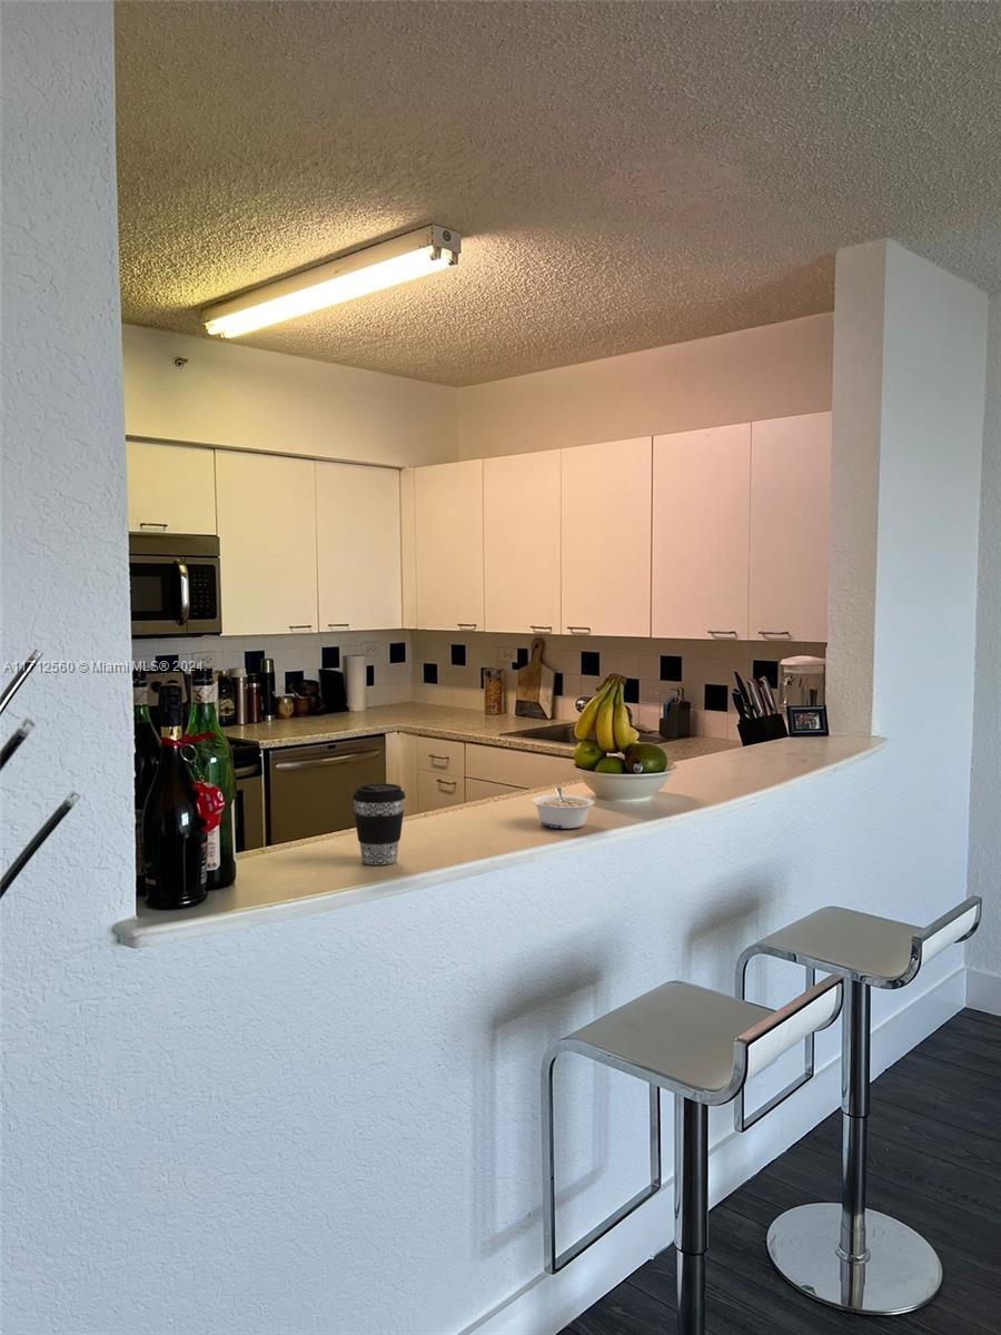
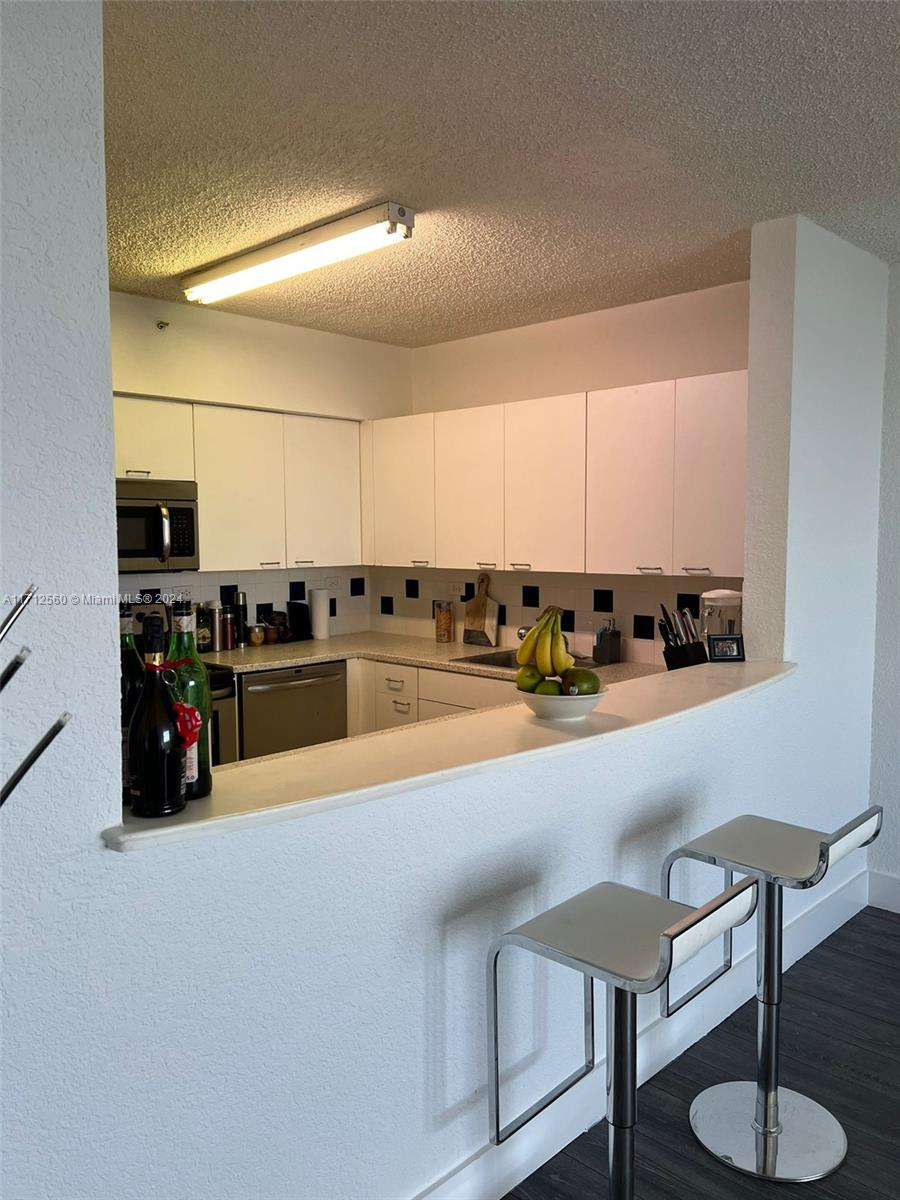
- coffee cup [351,782,406,866]
- legume [531,787,595,830]
